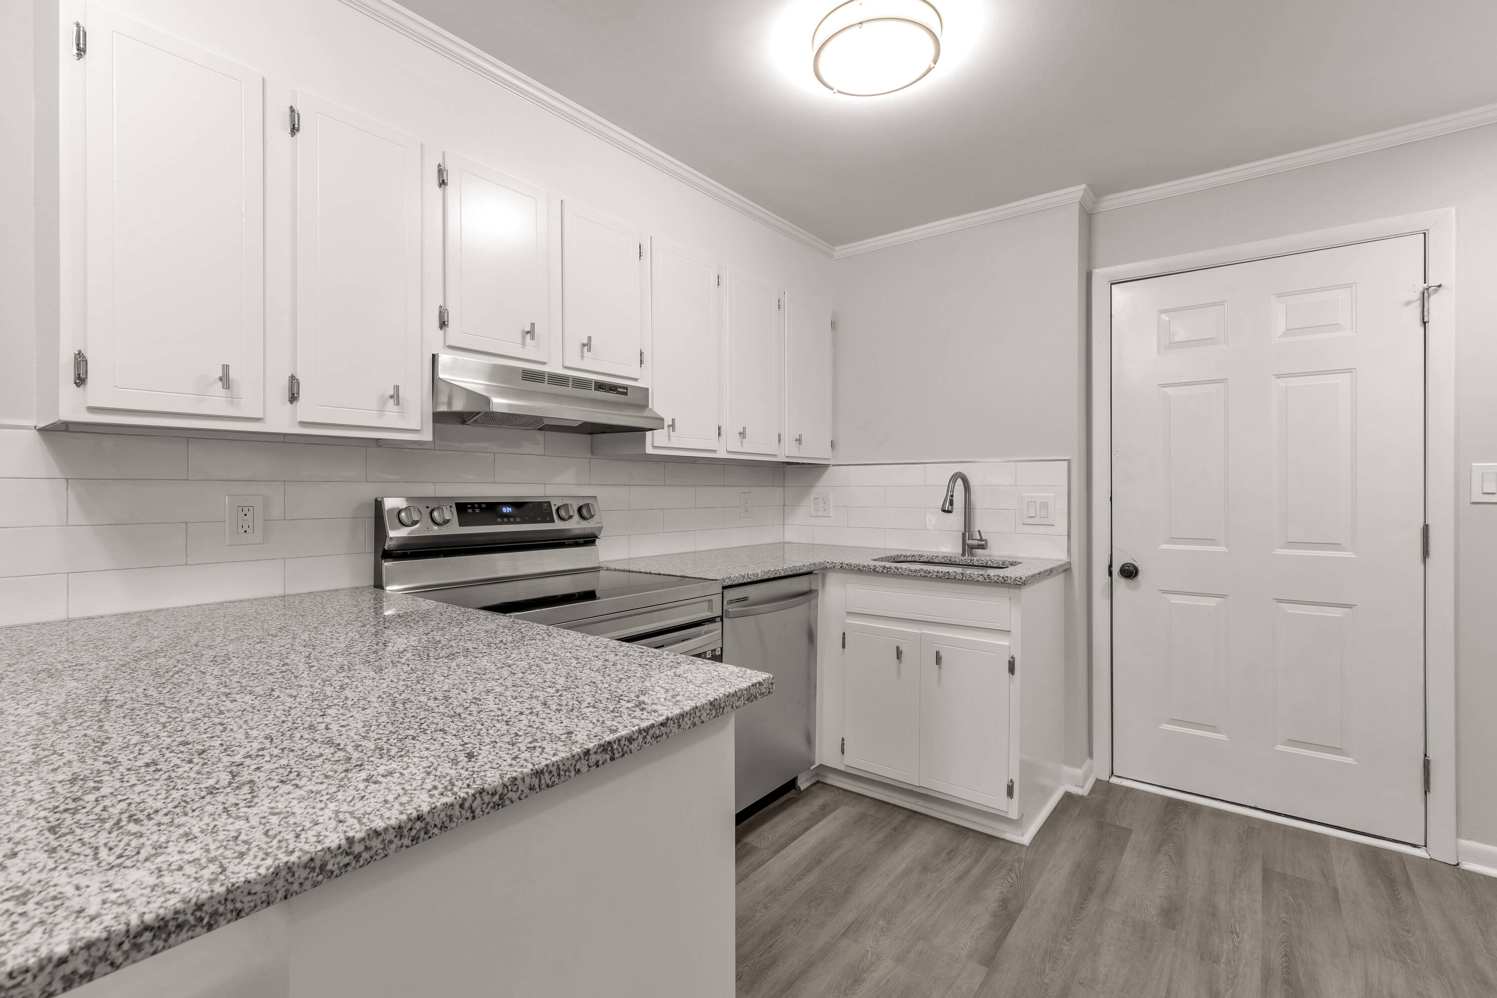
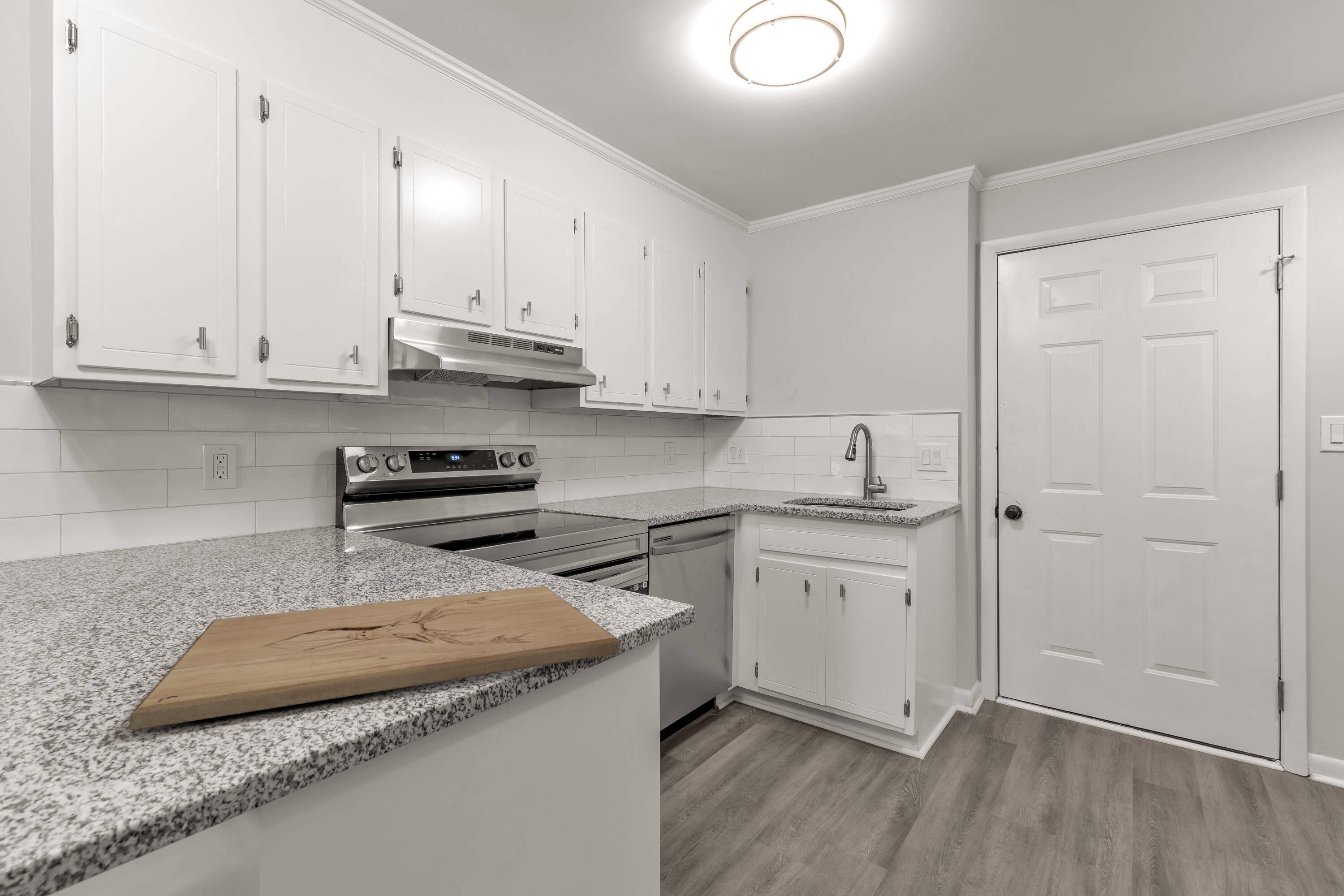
+ cutting board [129,586,621,731]
